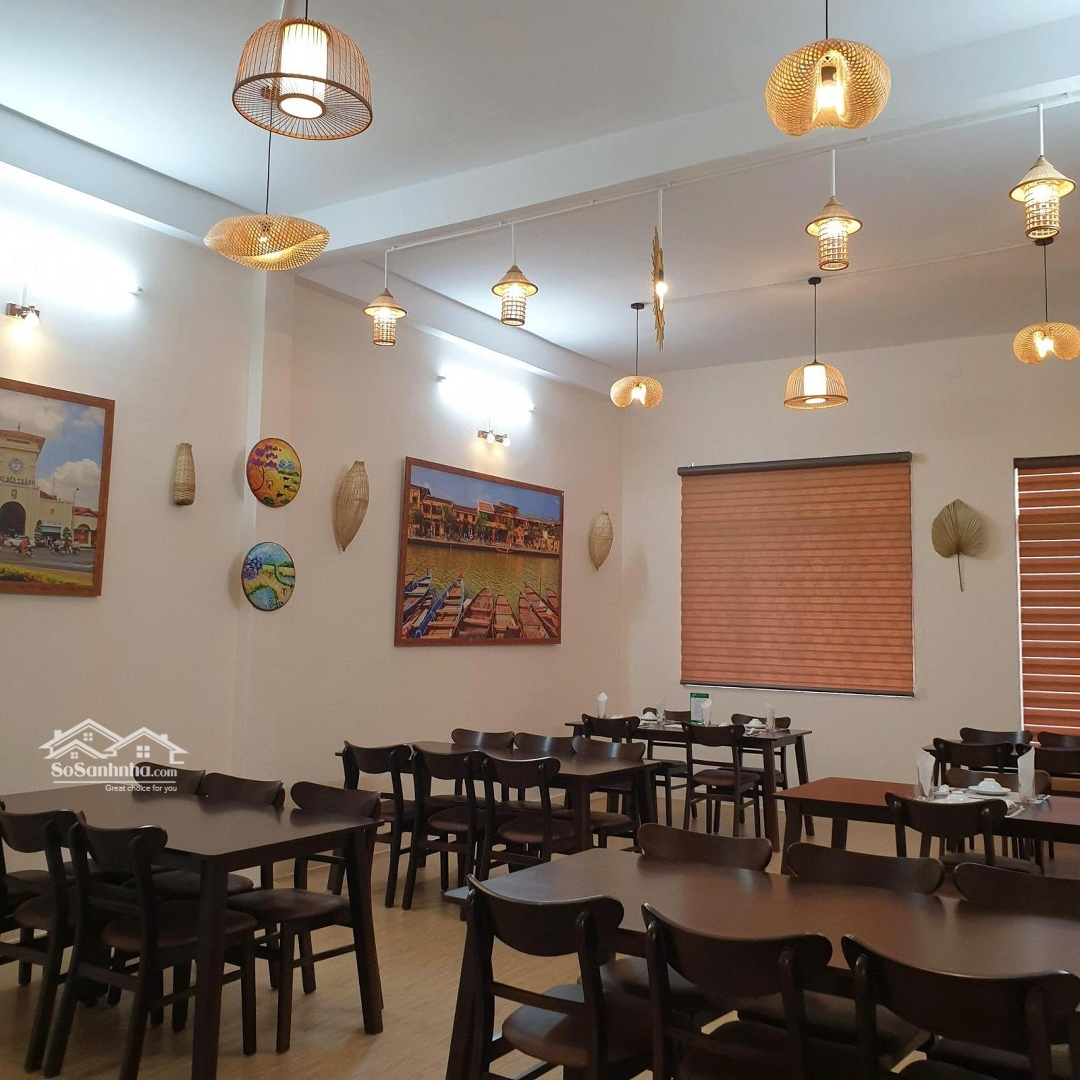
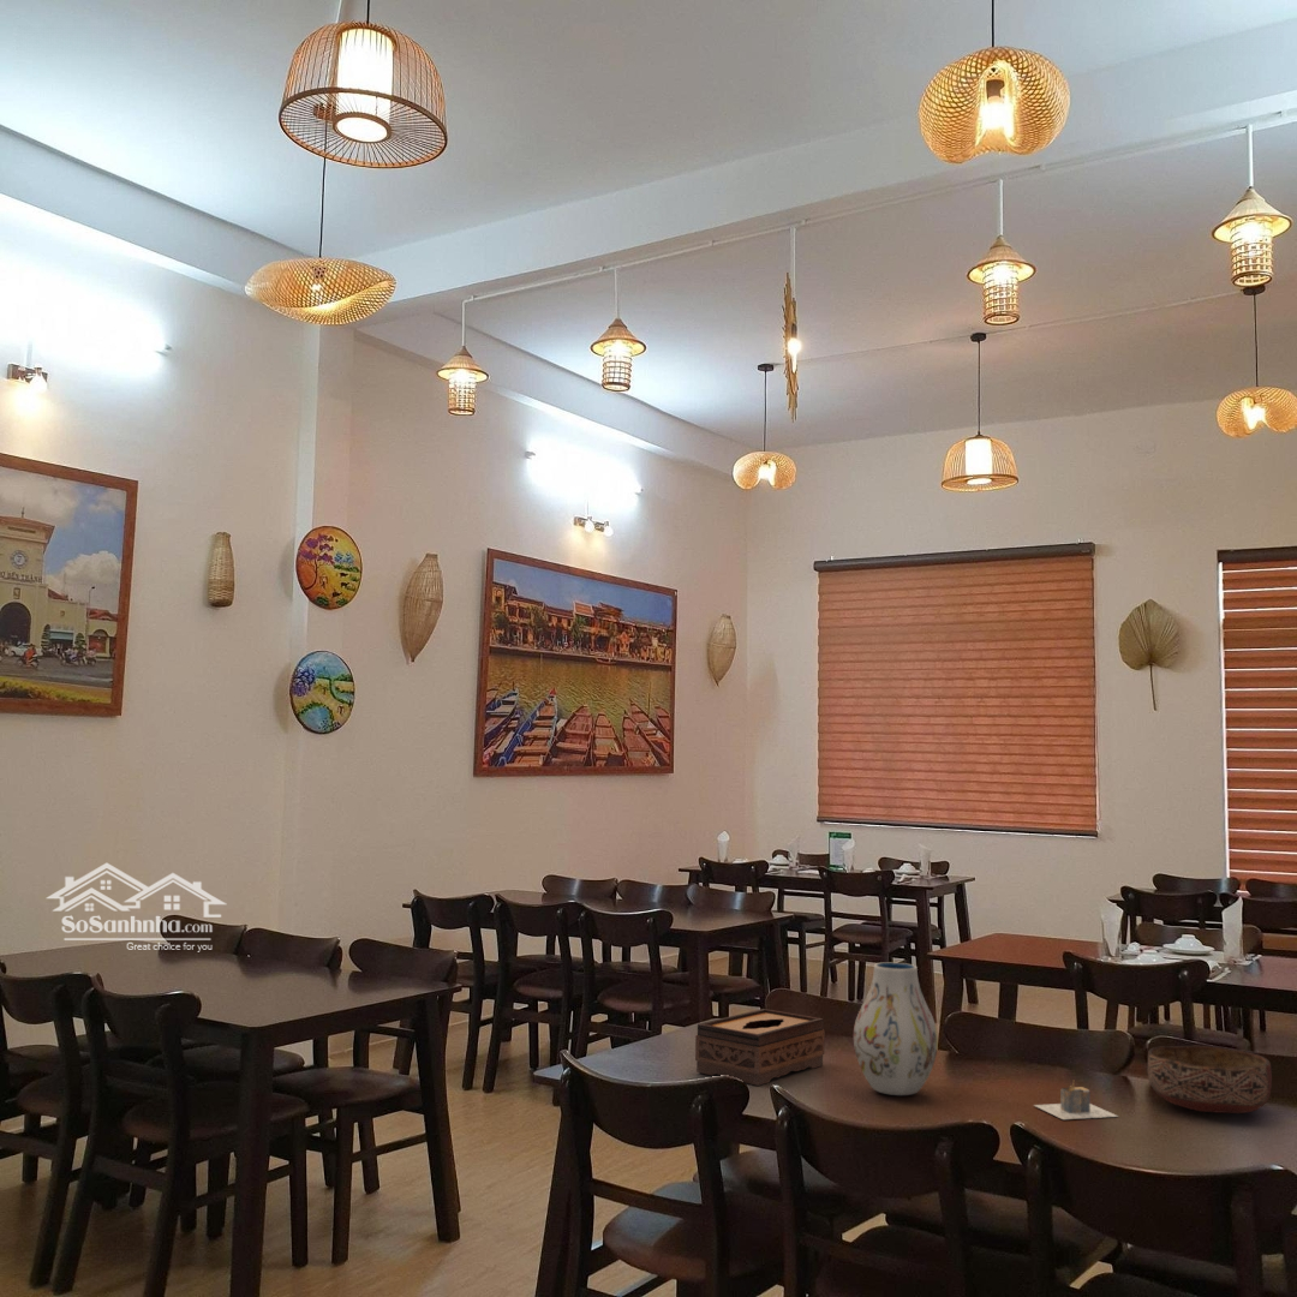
+ bowl [1147,1045,1273,1114]
+ vase [853,962,939,1096]
+ architectural model [1033,1081,1119,1120]
+ tissue box [694,1008,826,1087]
